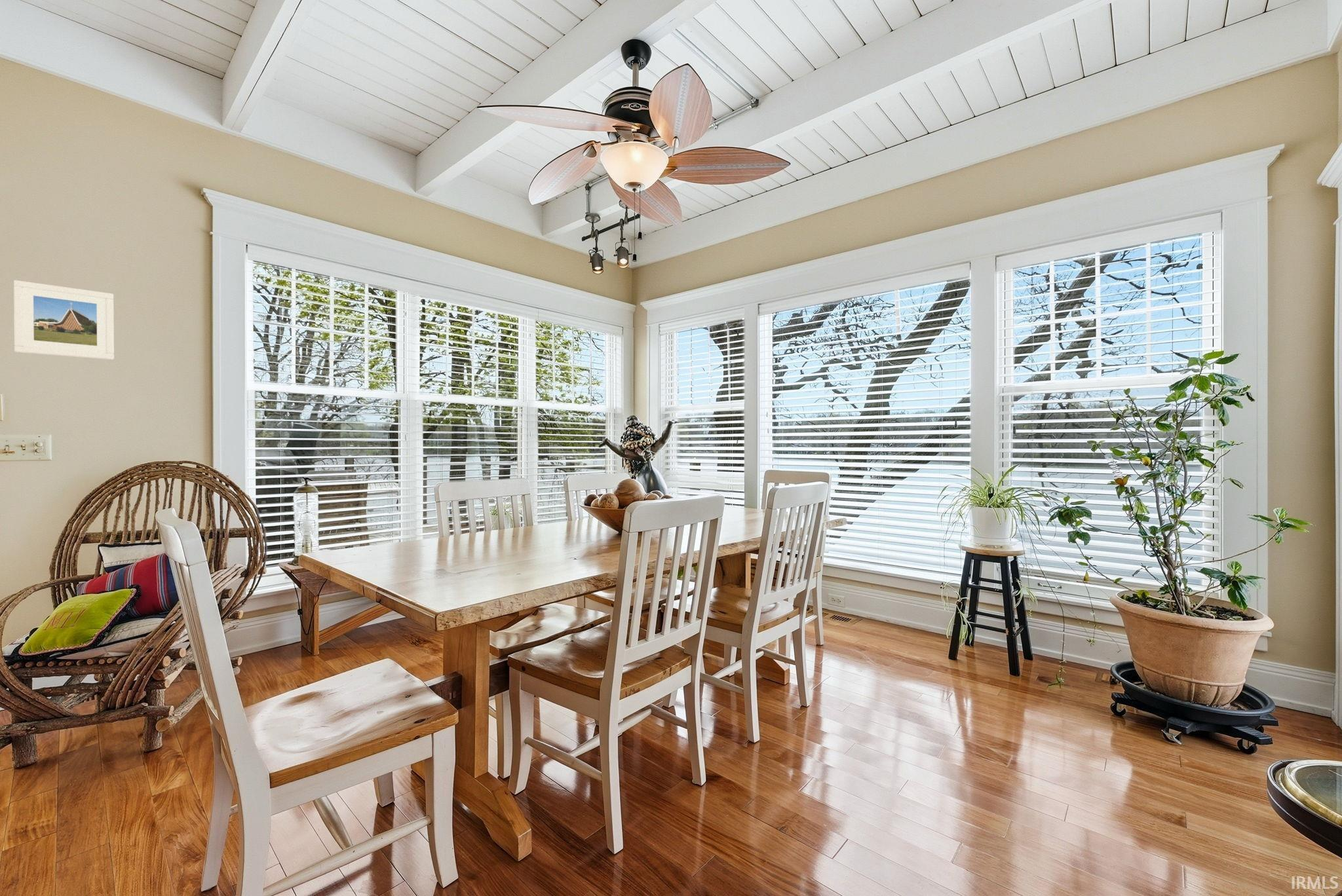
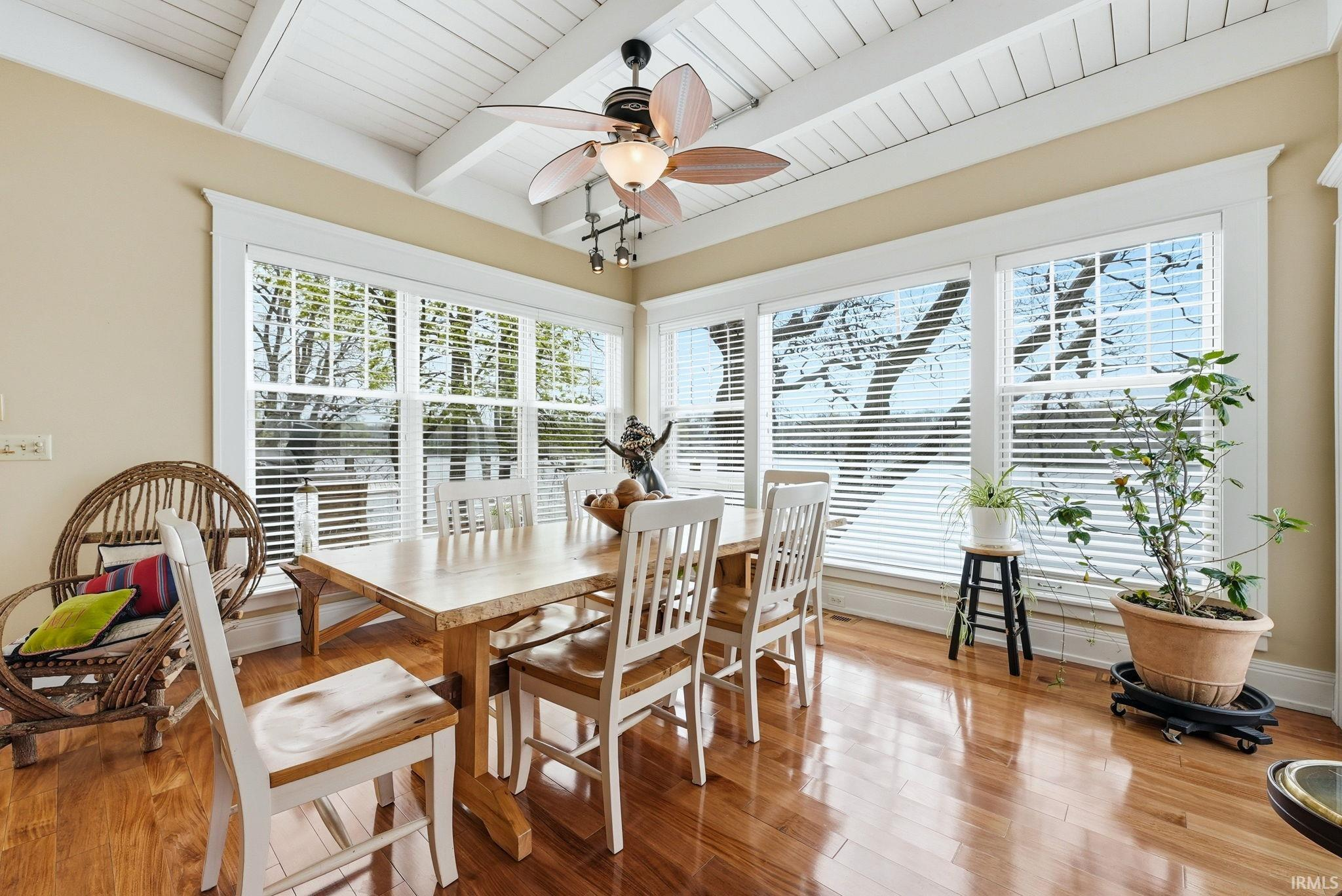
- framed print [13,280,115,360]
